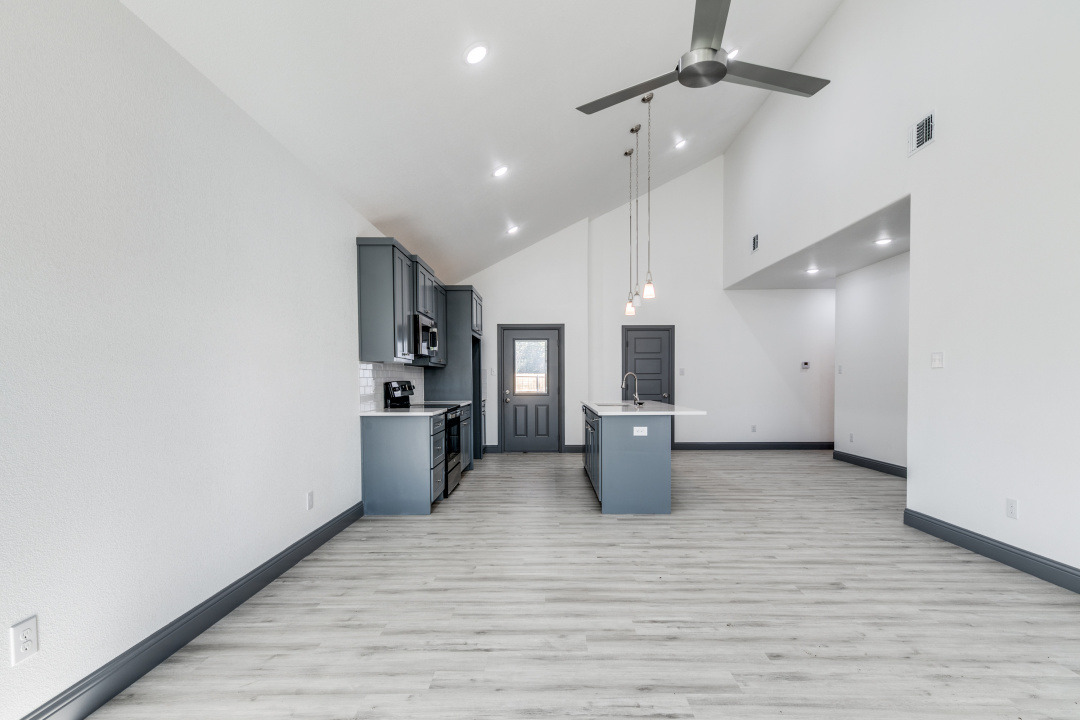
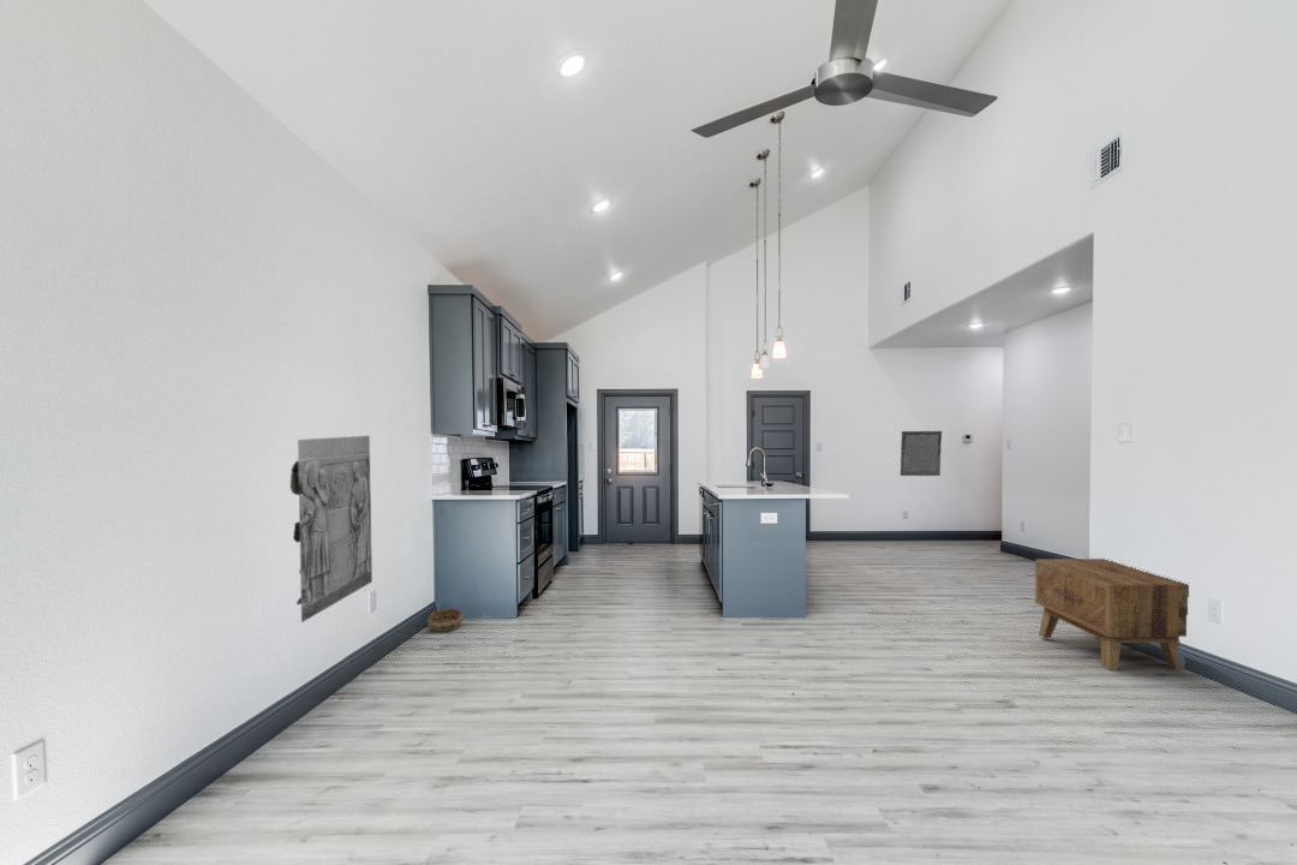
+ wall relief [289,435,373,624]
+ basket [425,607,465,633]
+ side table [1034,557,1190,672]
+ stone plaque [899,430,943,477]
